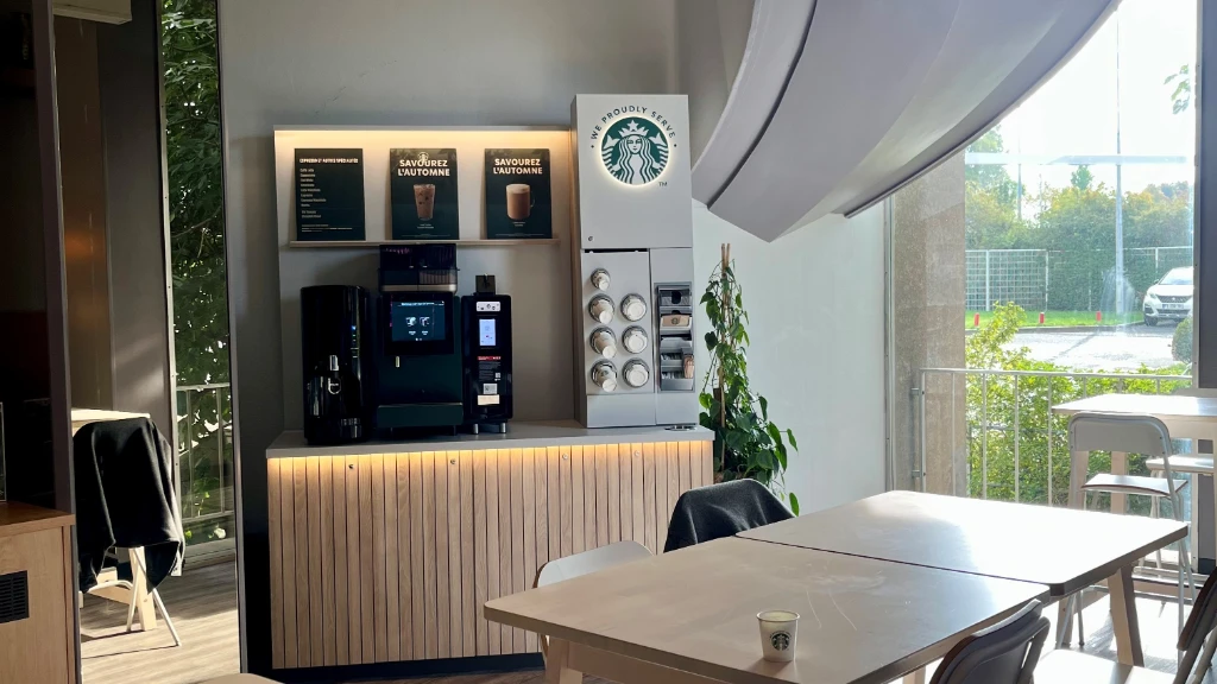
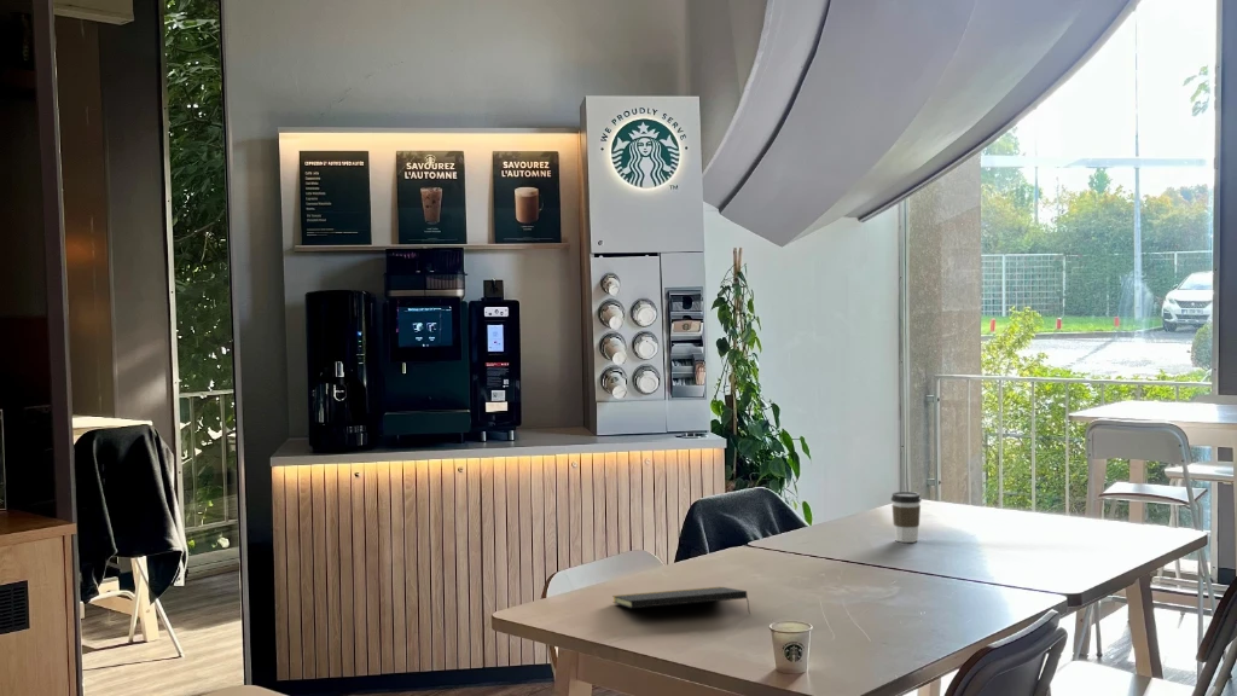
+ notepad [611,586,751,615]
+ coffee cup [890,491,923,544]
